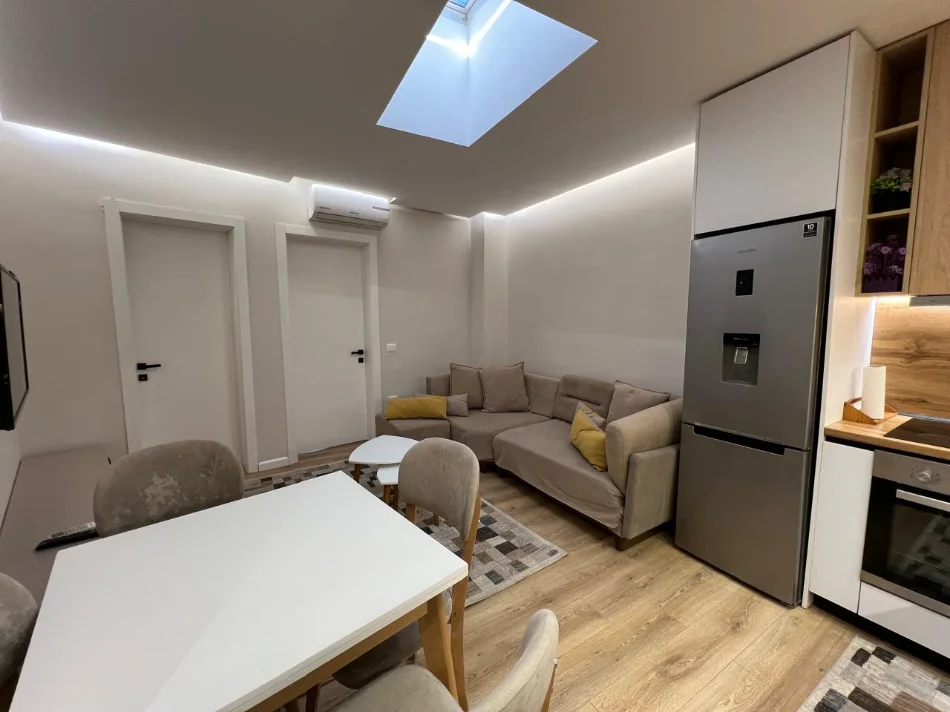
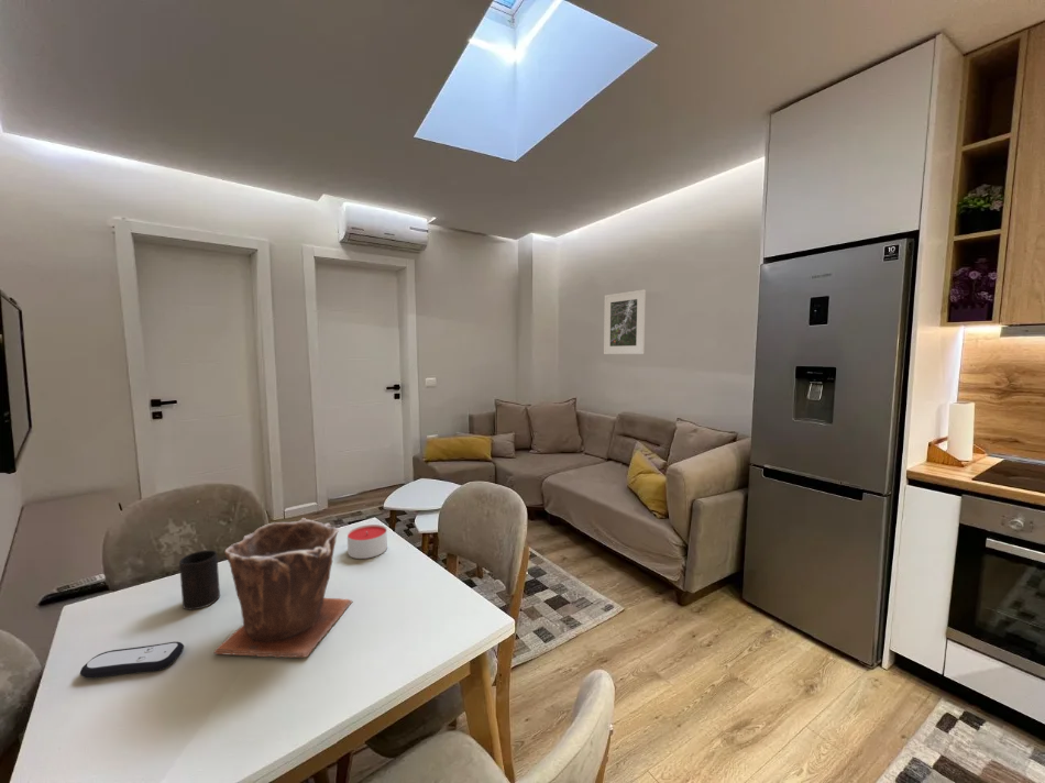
+ cup [178,550,221,610]
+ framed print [603,288,647,355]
+ remote control [79,641,185,680]
+ candle [346,523,388,560]
+ plant pot [212,517,354,659]
